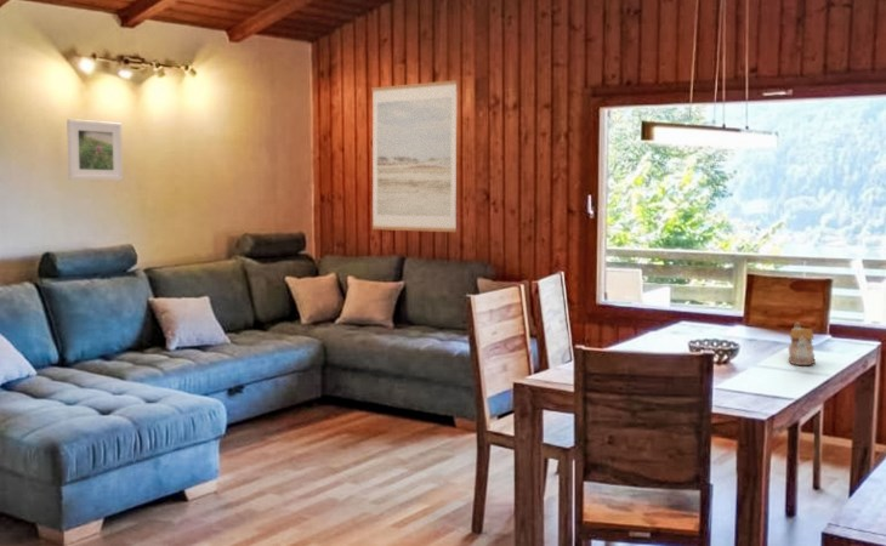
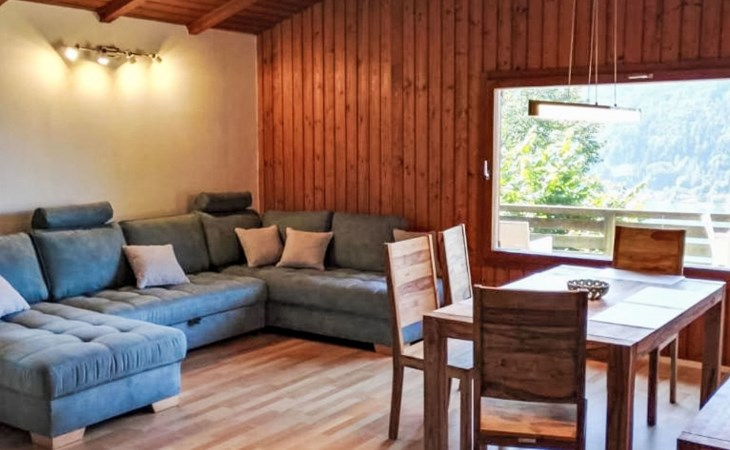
- wall art [370,79,459,233]
- teapot [788,320,817,366]
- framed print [66,118,124,182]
